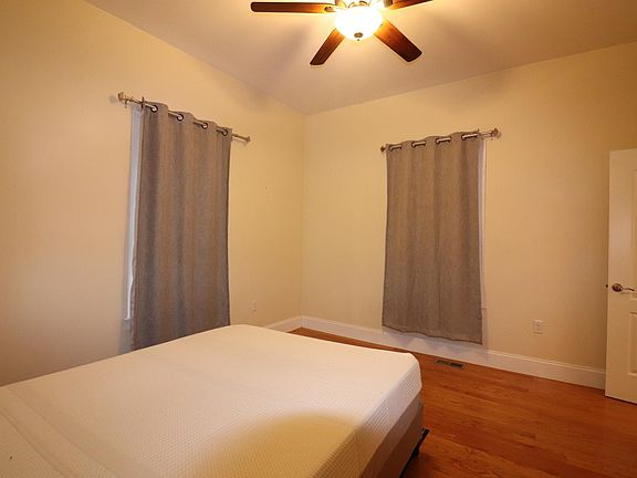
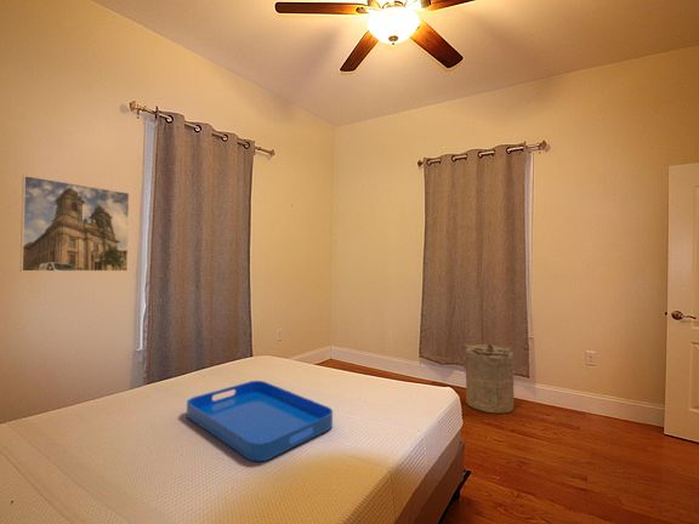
+ serving tray [186,380,334,462]
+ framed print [19,175,131,273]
+ laundry hamper [462,343,516,415]
